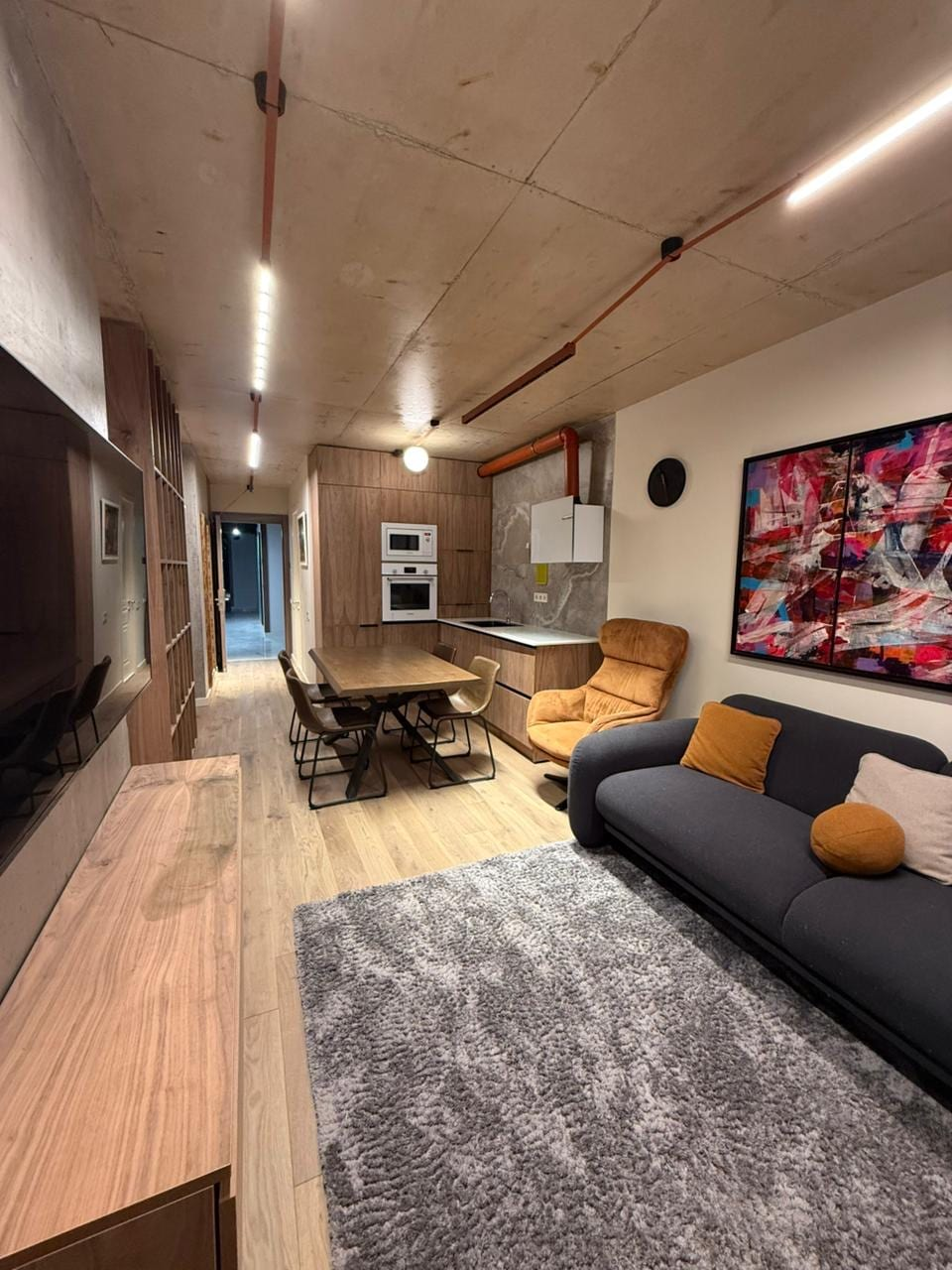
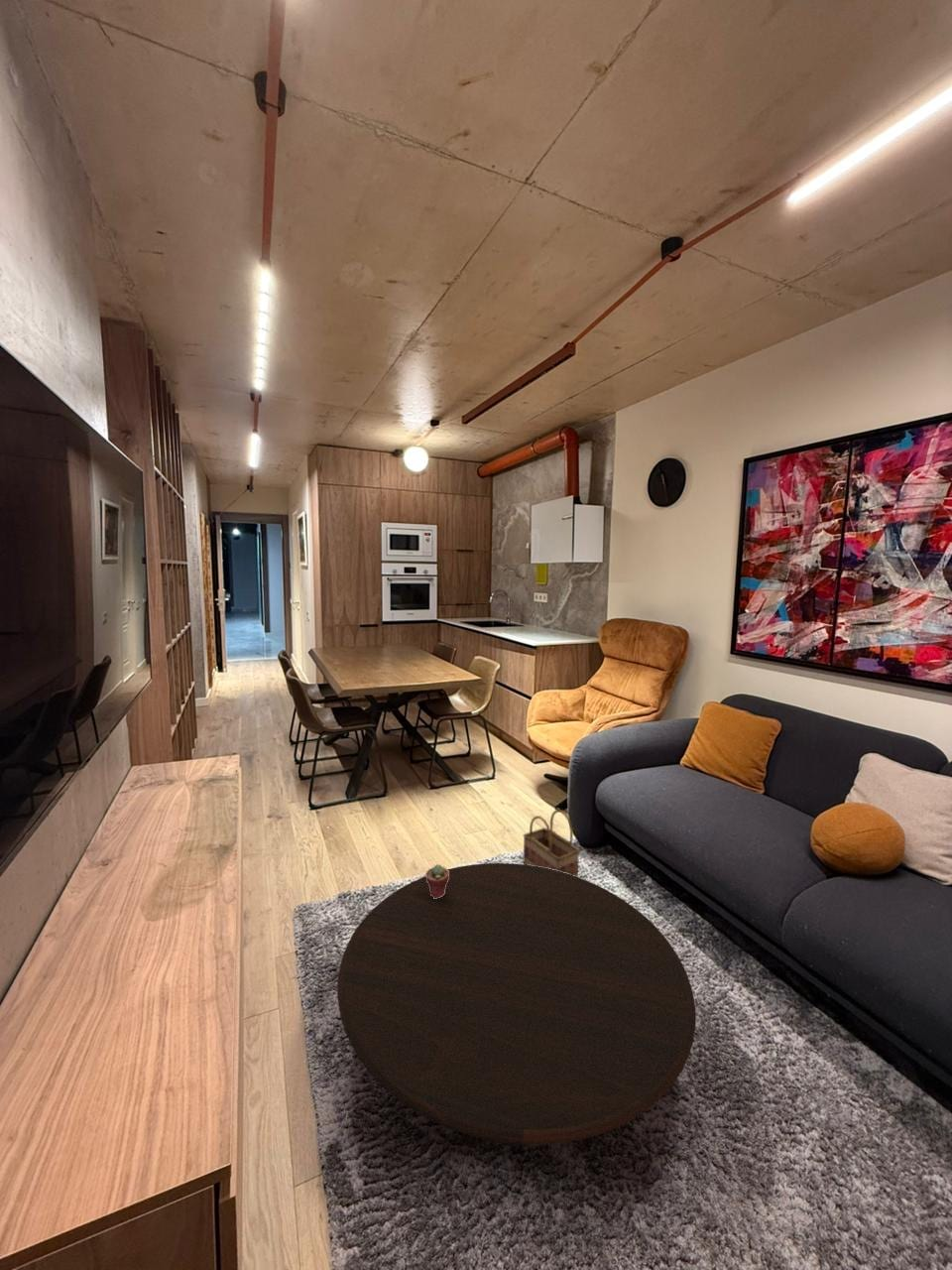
+ potted succulent [424,863,449,899]
+ basket [523,809,581,877]
+ table [336,862,697,1149]
